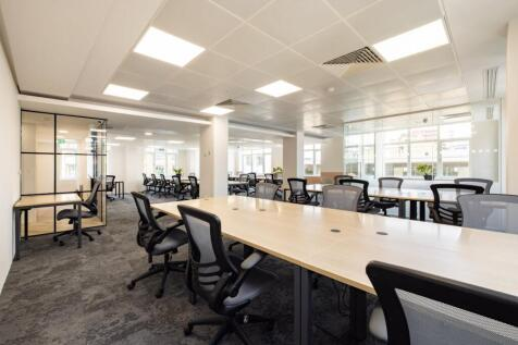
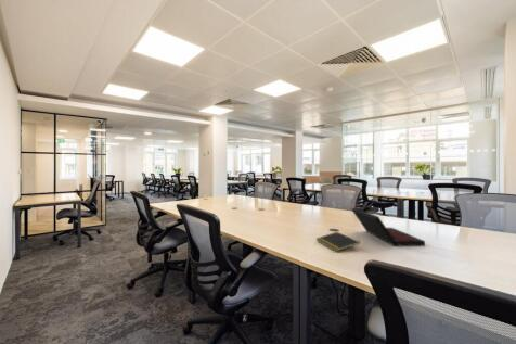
+ laptop [351,207,426,246]
+ notepad [315,231,361,253]
